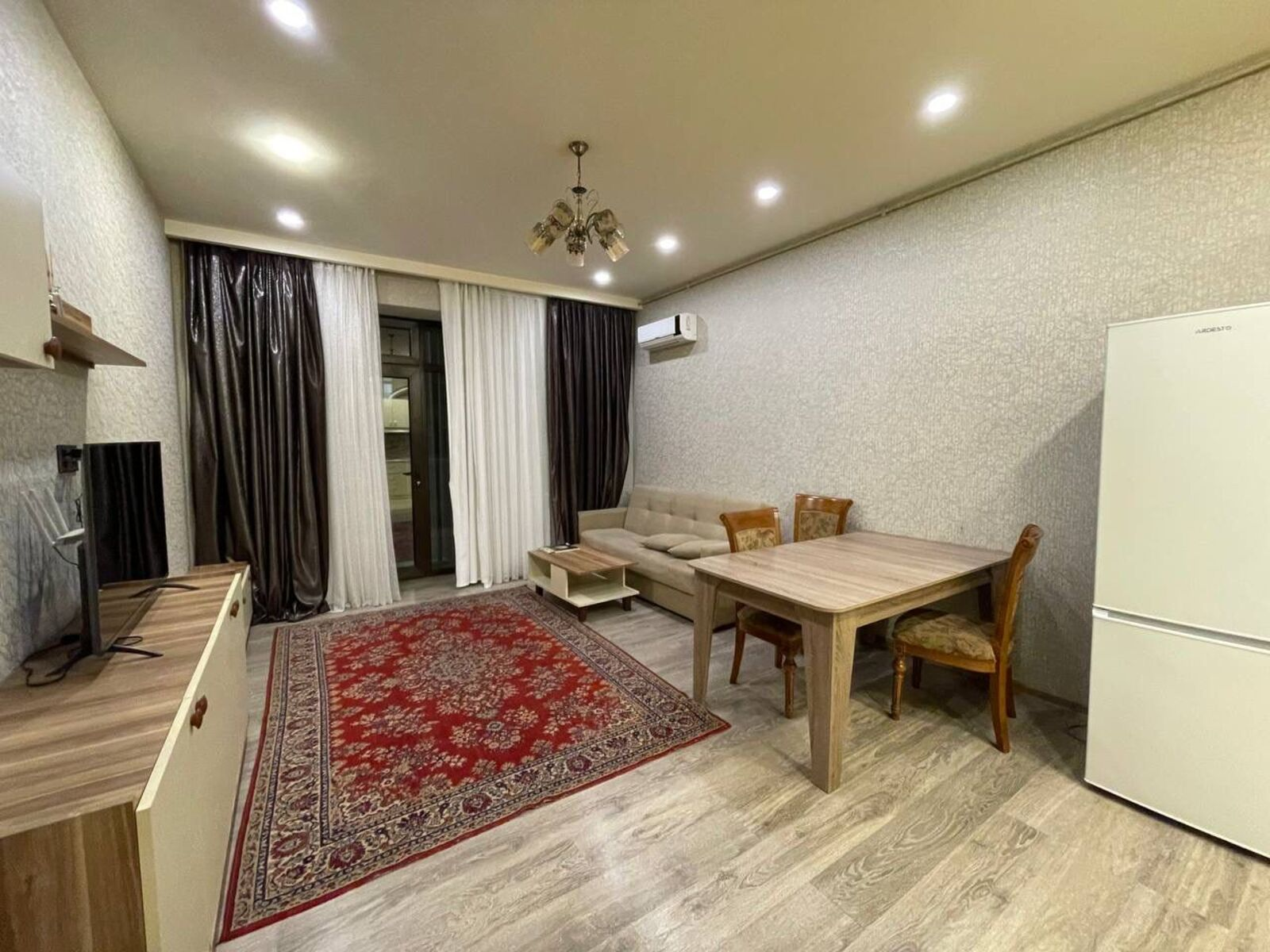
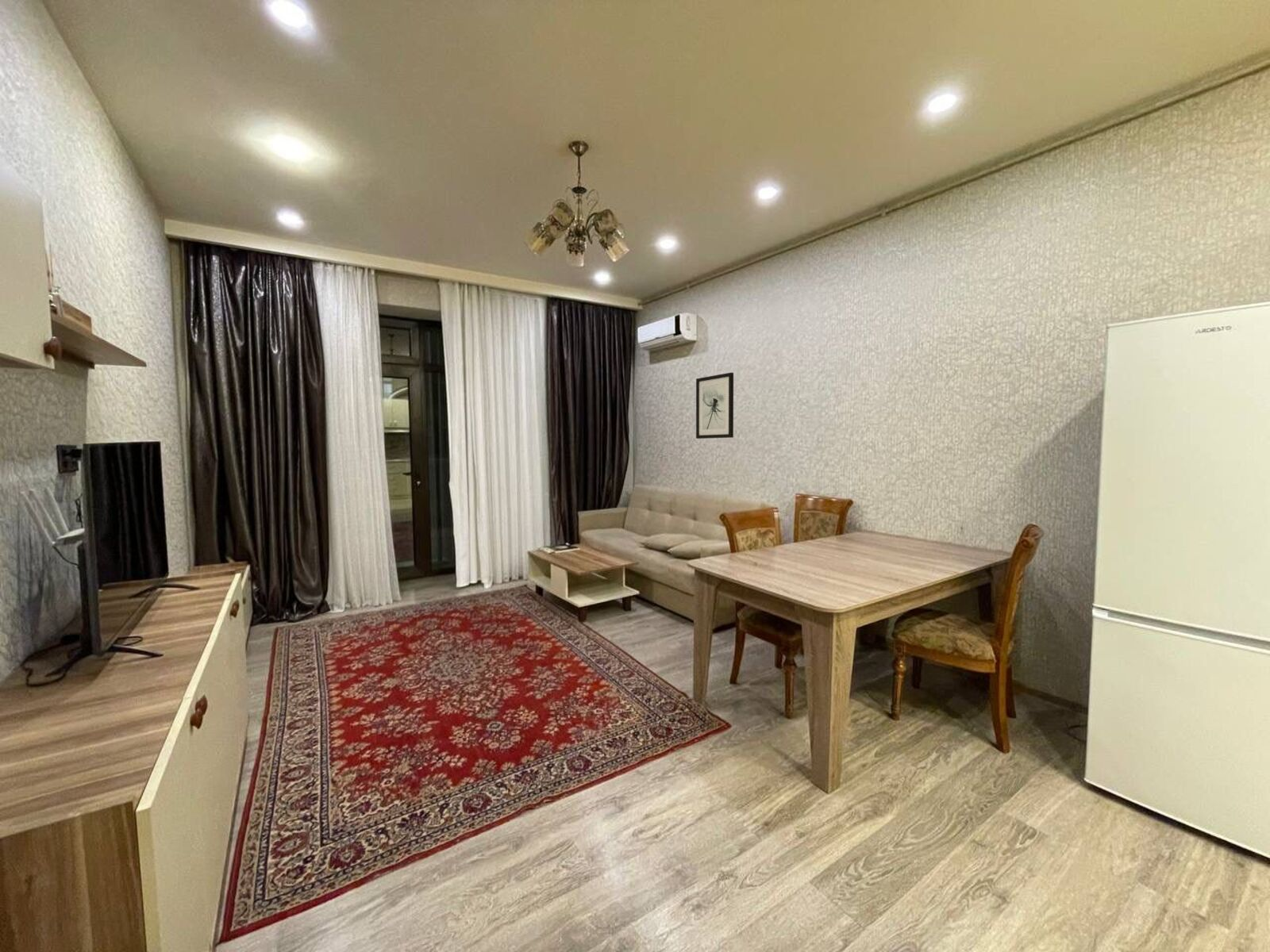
+ wall art [695,371,734,440]
